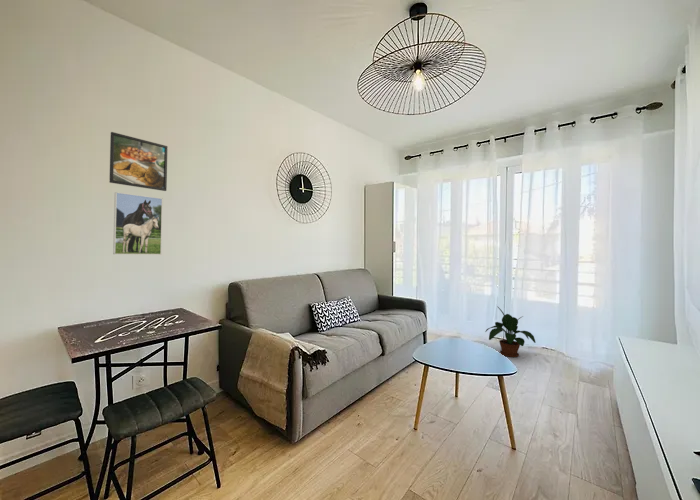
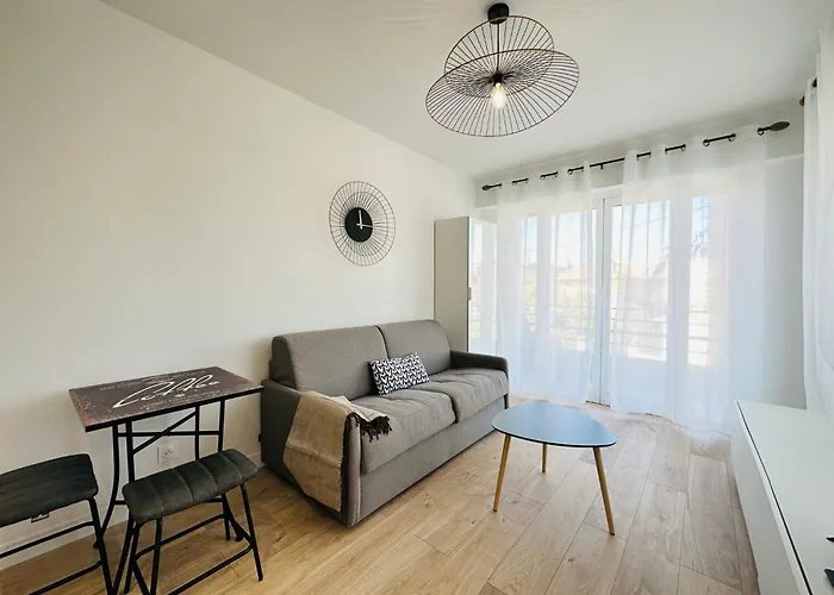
- potted plant [484,305,536,358]
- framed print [108,131,168,192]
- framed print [112,191,164,256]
